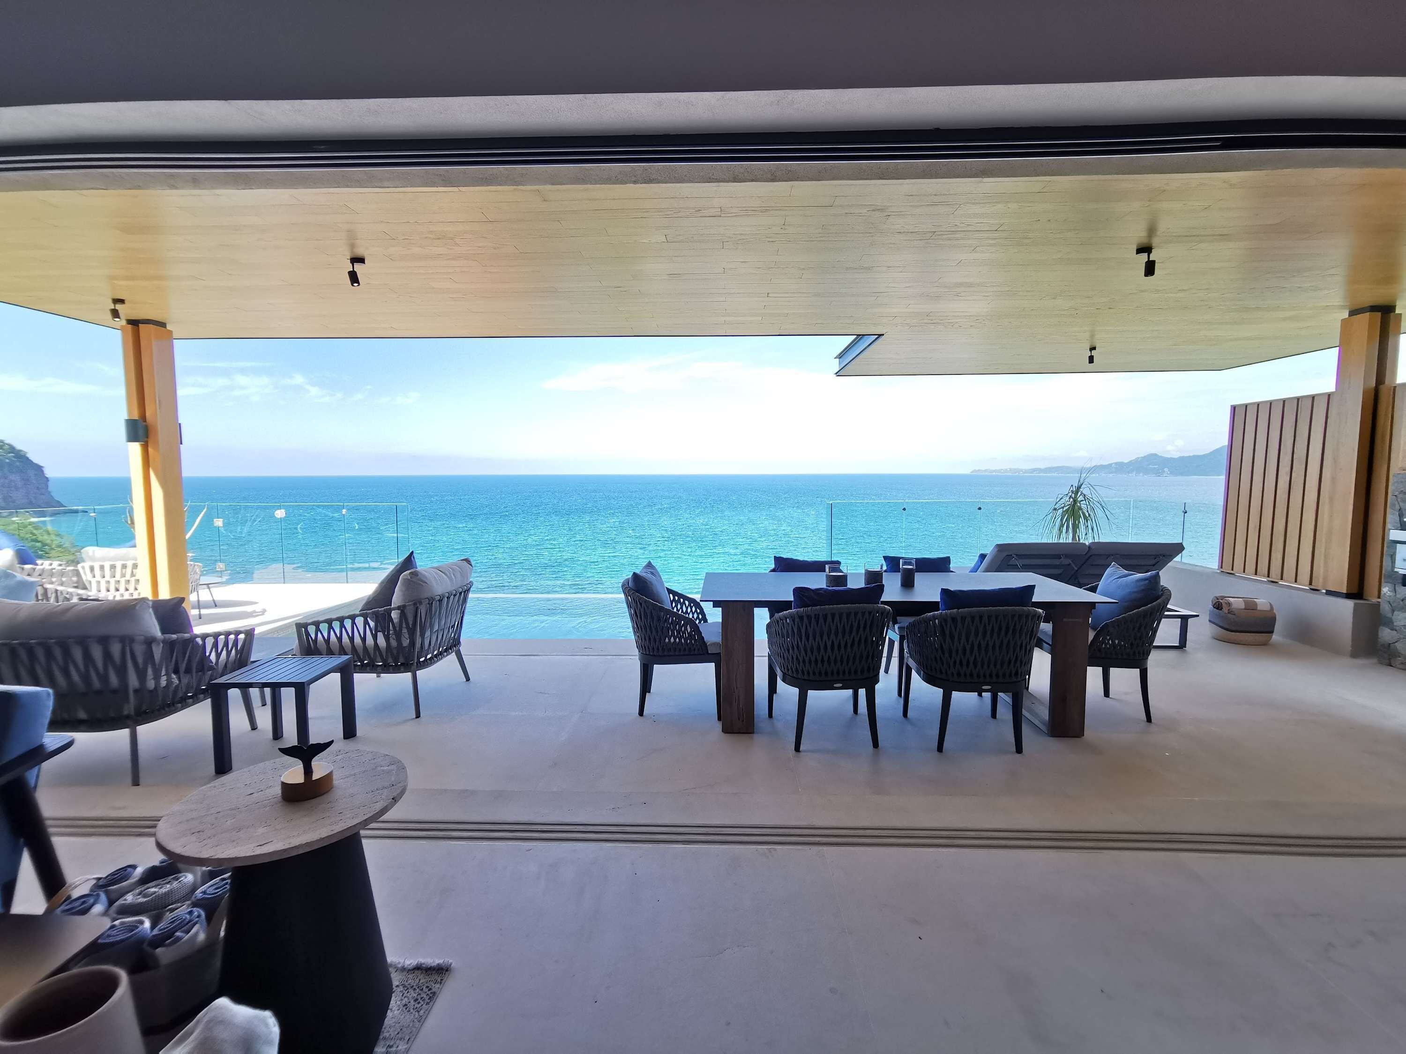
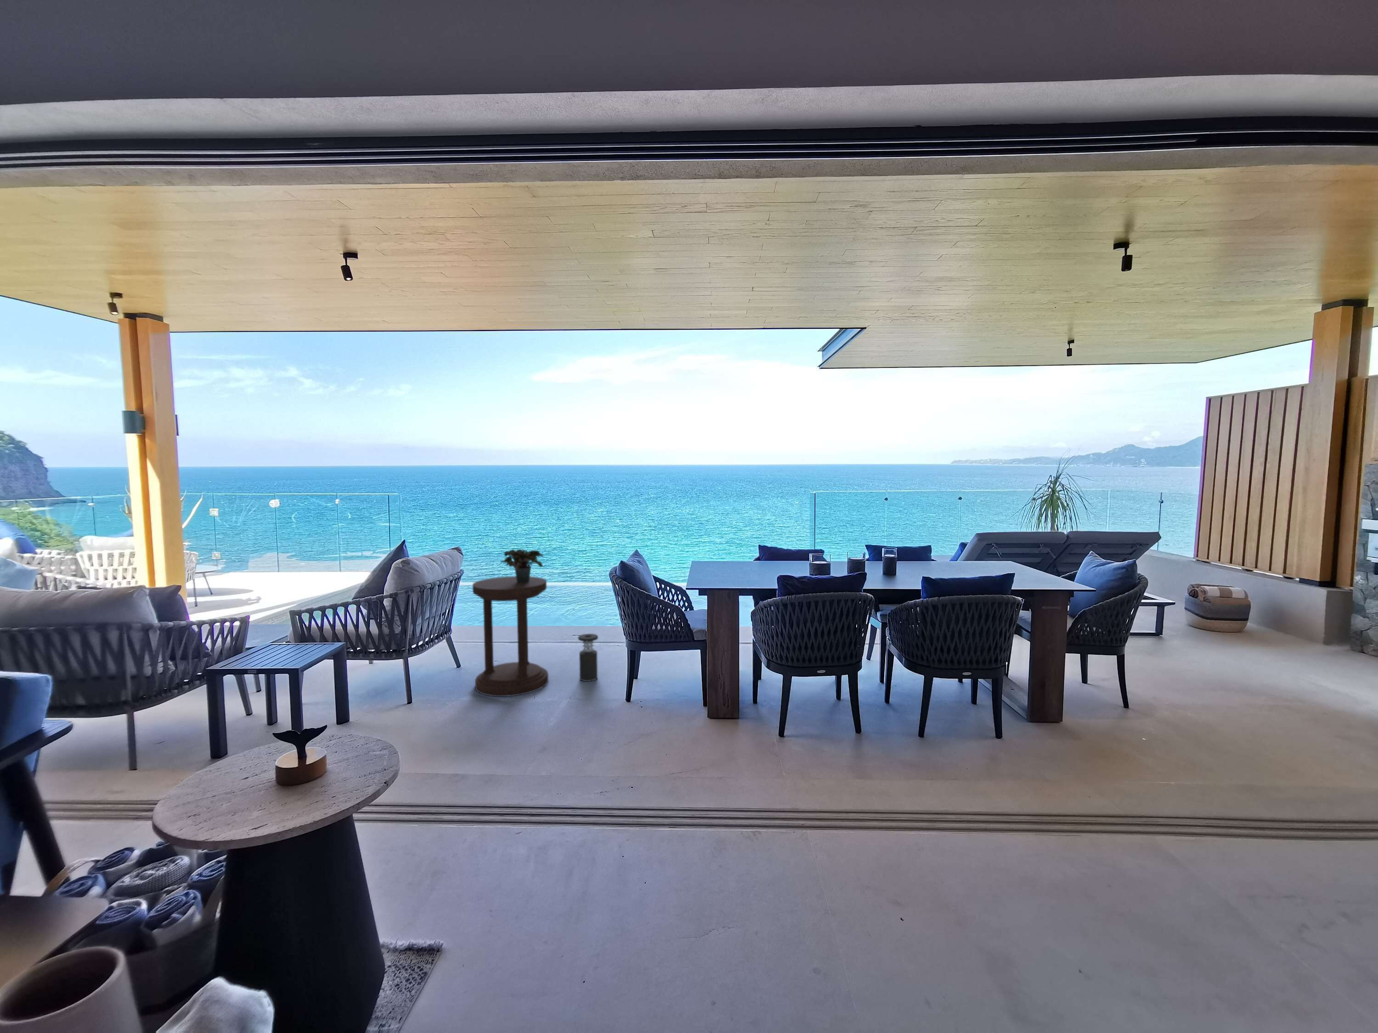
+ side table [472,576,549,697]
+ potted plant [500,549,545,583]
+ lantern [578,633,599,681]
